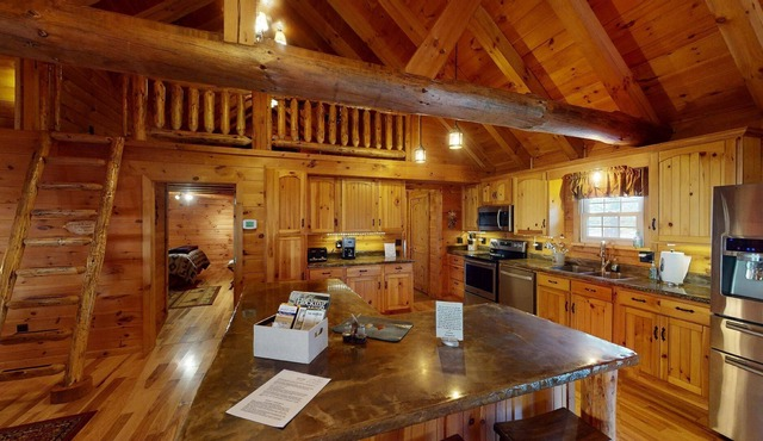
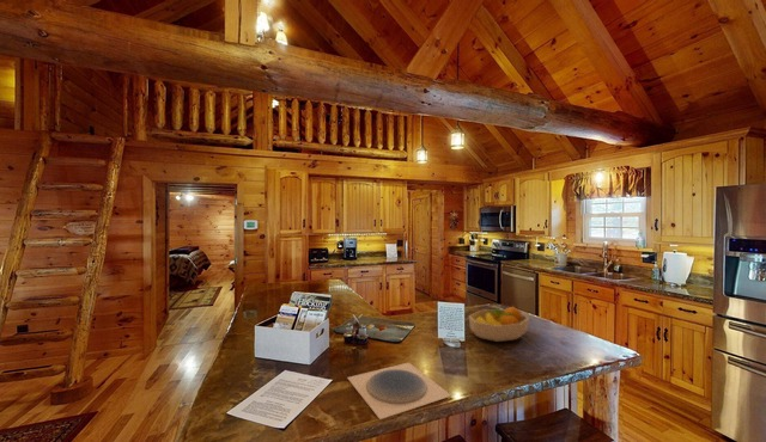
+ plate [346,361,452,420]
+ fruit bowl [468,306,530,343]
